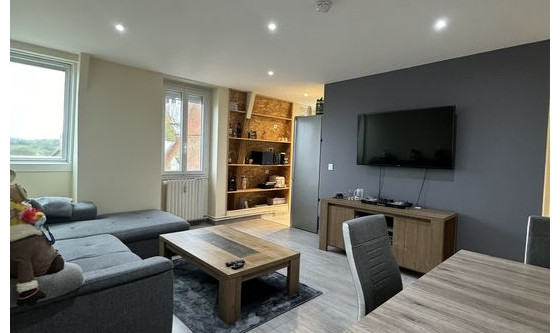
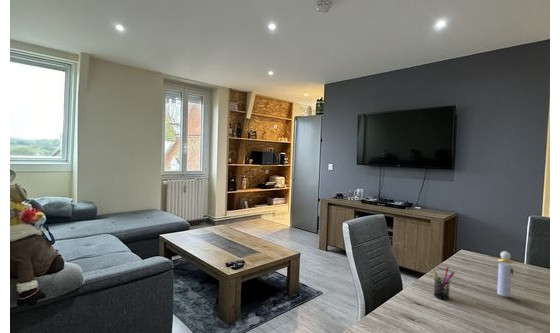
+ pen holder [432,266,455,300]
+ perfume bottle [496,250,515,298]
